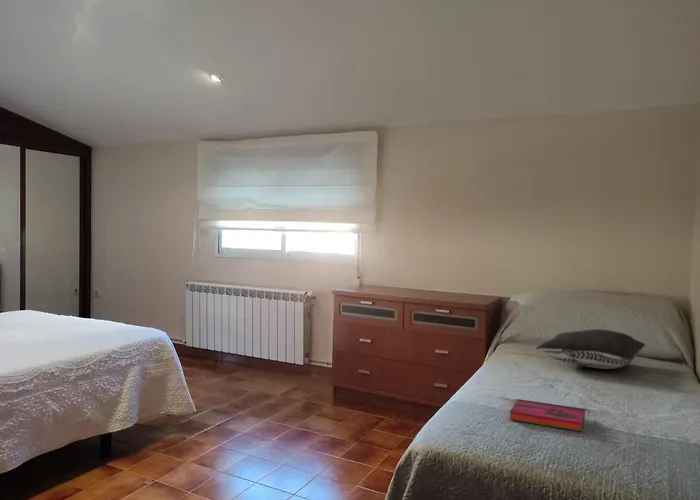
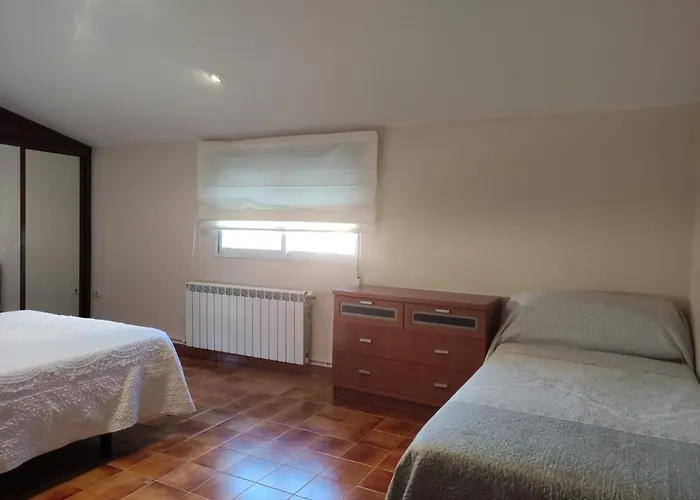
- hardback book [509,398,586,432]
- pillow [535,328,646,370]
